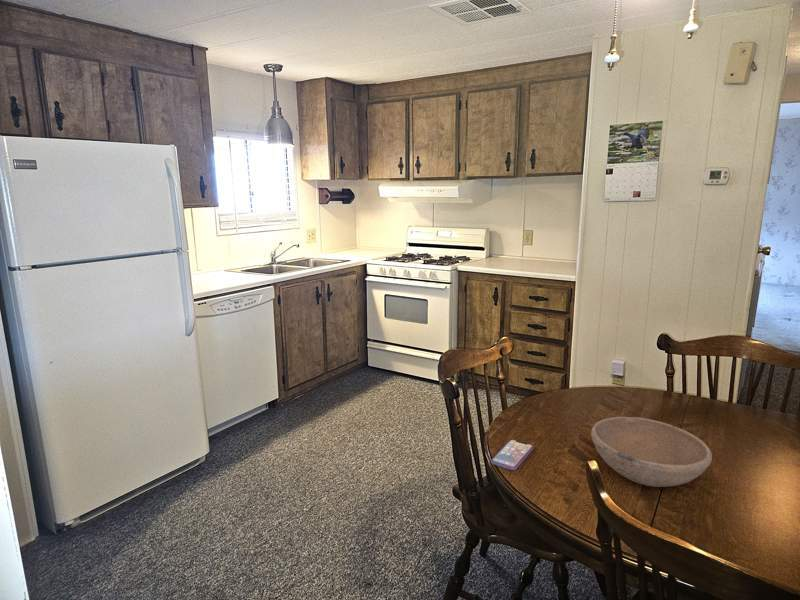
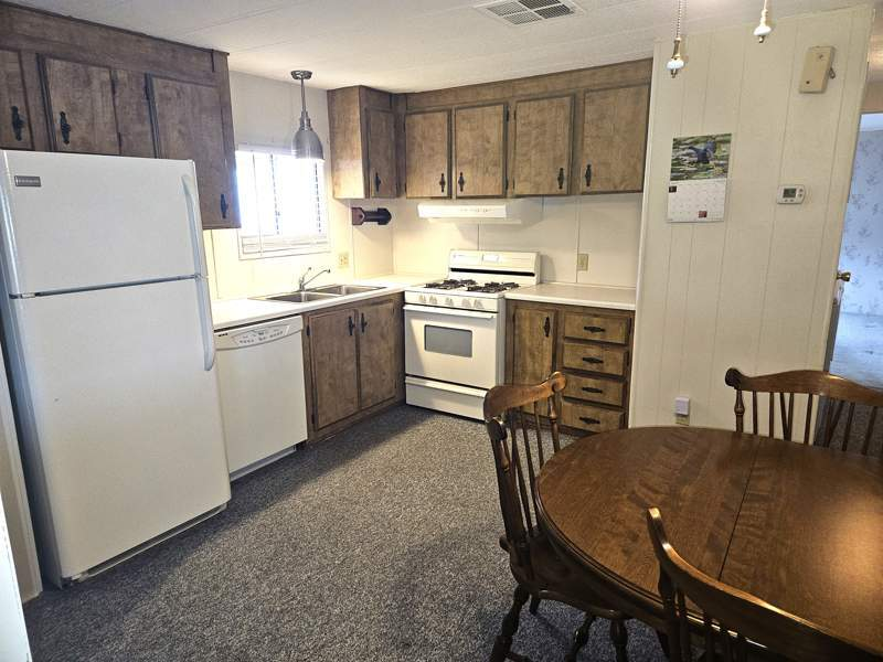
- bowl [590,416,713,488]
- smartphone [490,439,534,471]
